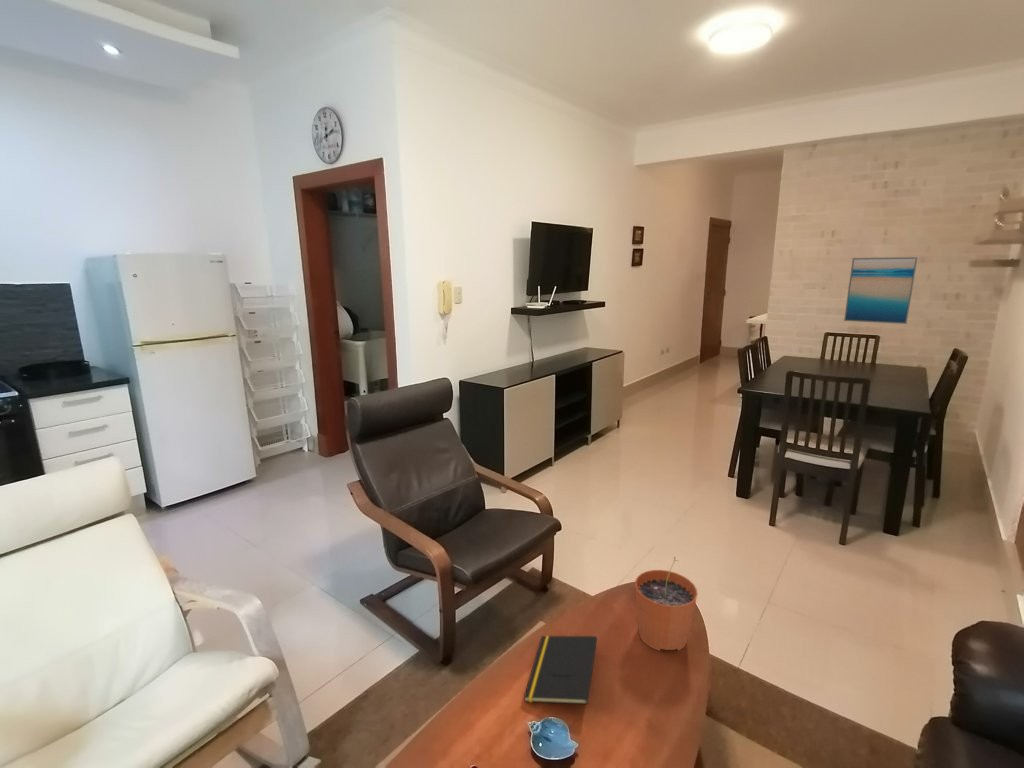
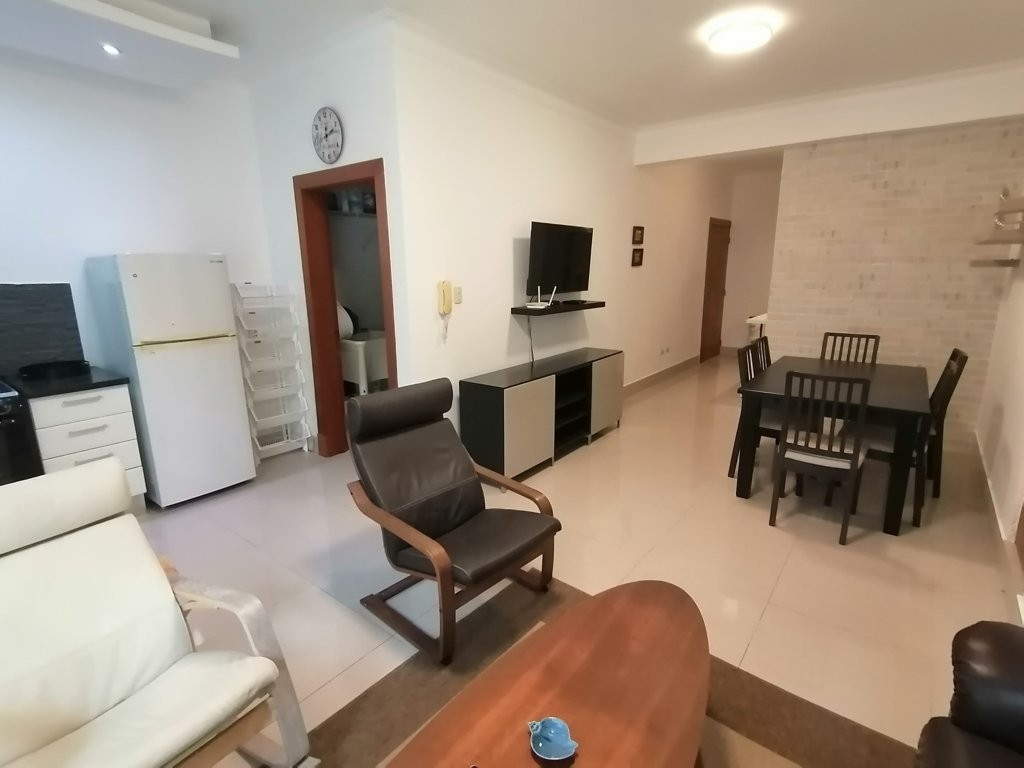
- plant pot [634,555,699,652]
- notepad [523,635,598,705]
- wall art [843,256,919,325]
